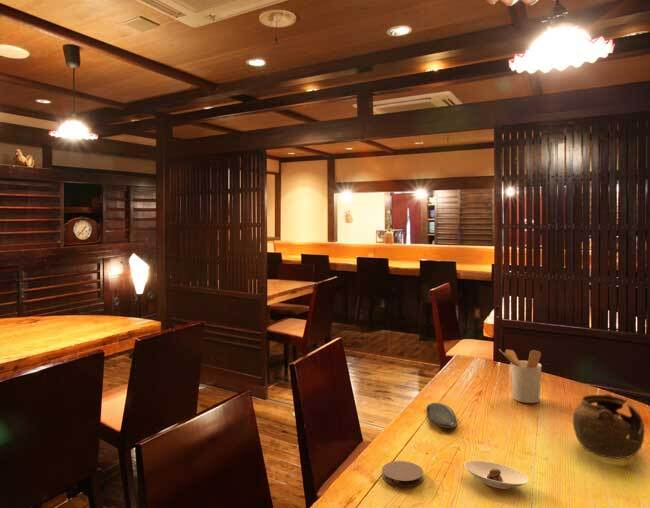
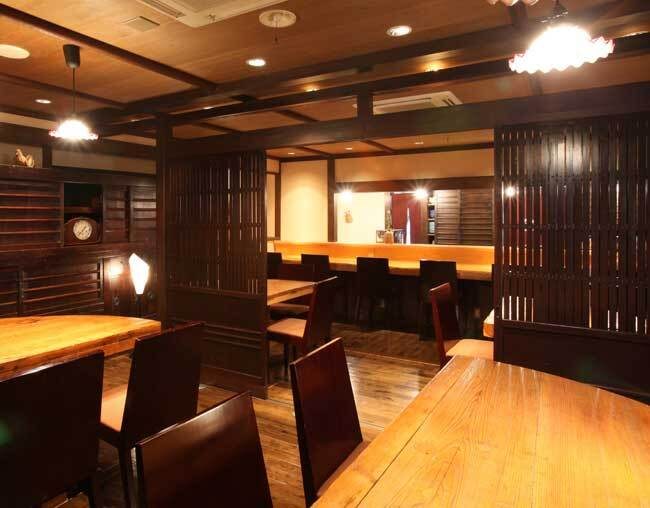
- teapot [572,393,646,459]
- saucer [463,460,530,490]
- coaster [381,460,424,488]
- oval tray [426,402,458,429]
- utensil holder [498,348,542,404]
